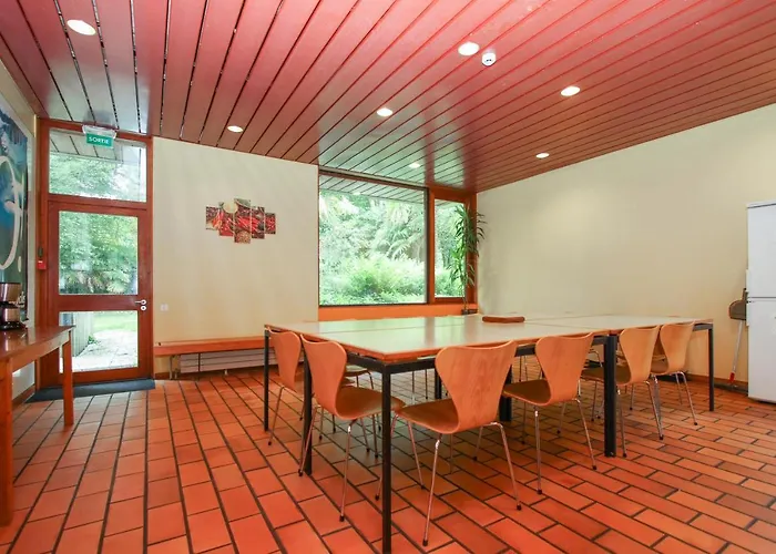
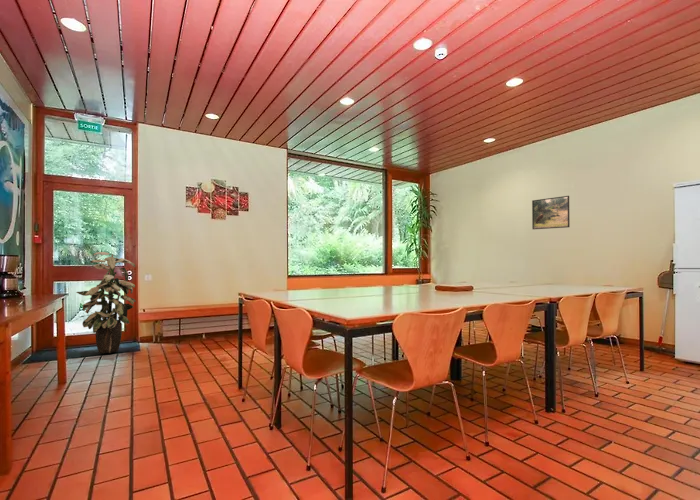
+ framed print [531,195,571,230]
+ indoor plant [75,251,137,354]
